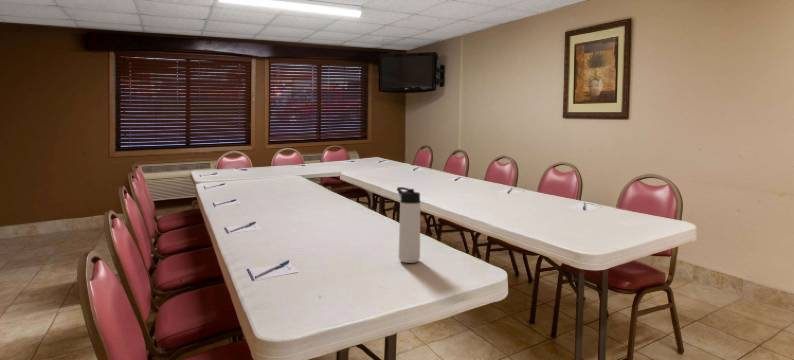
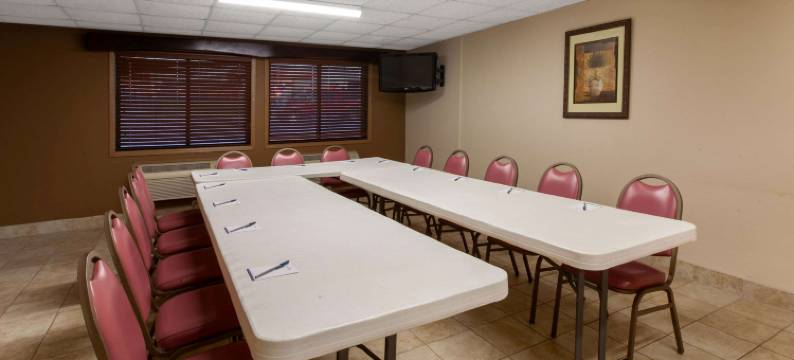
- thermos bottle [396,186,421,264]
